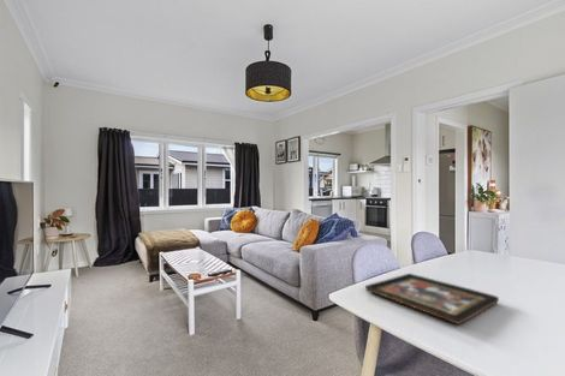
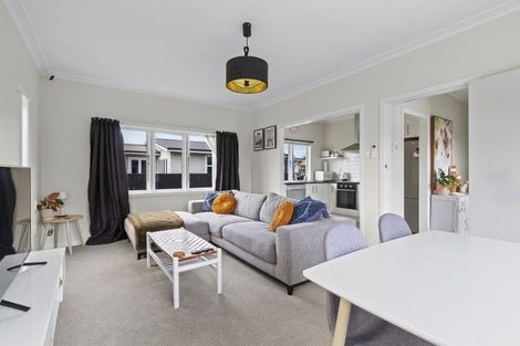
- decorative tray [364,273,500,326]
